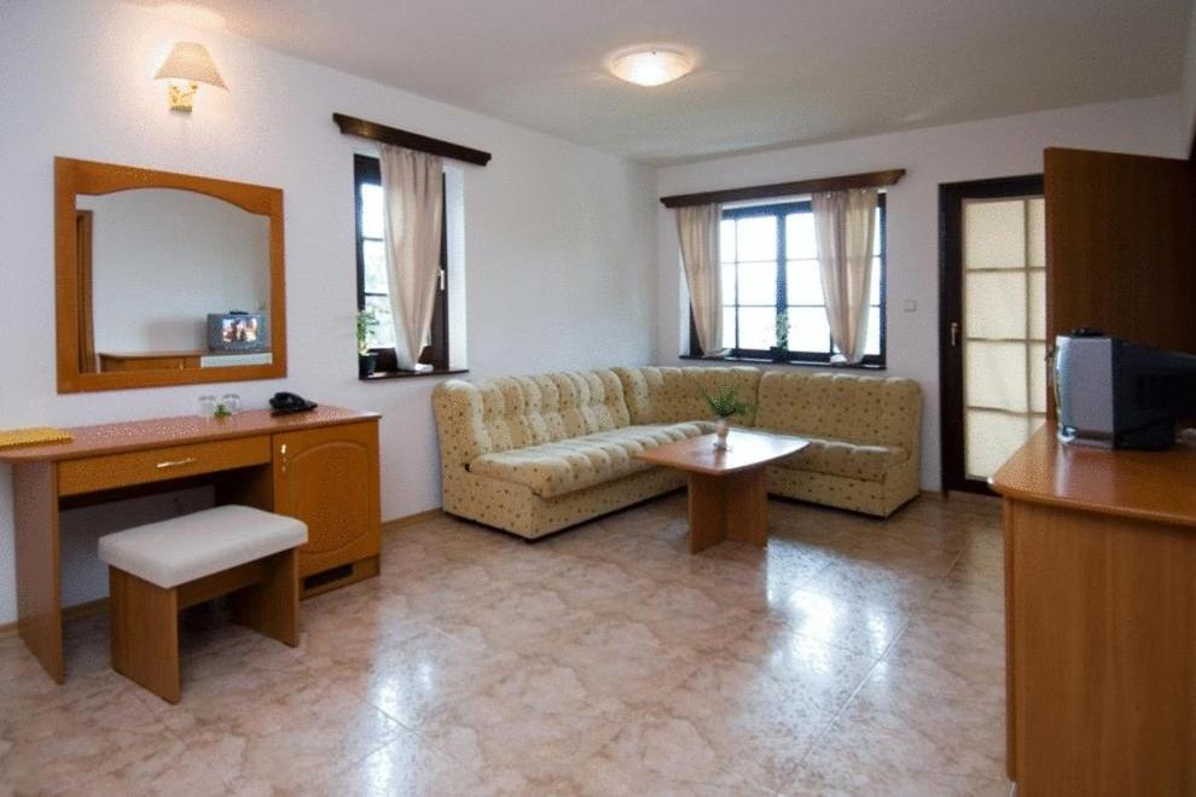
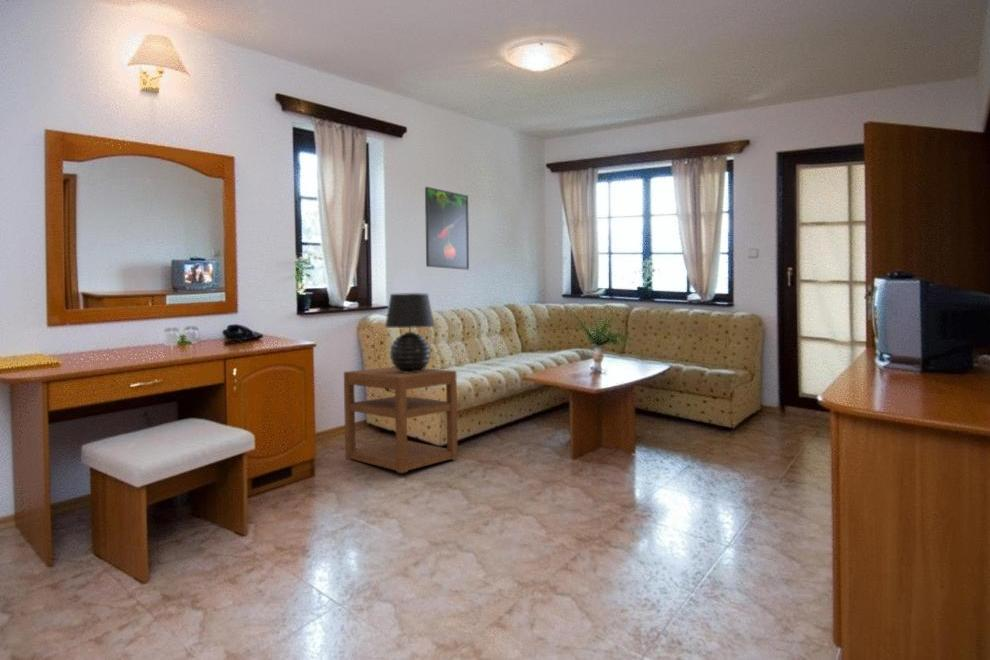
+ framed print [424,186,470,271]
+ nightstand [343,366,459,474]
+ table lamp [384,292,436,373]
